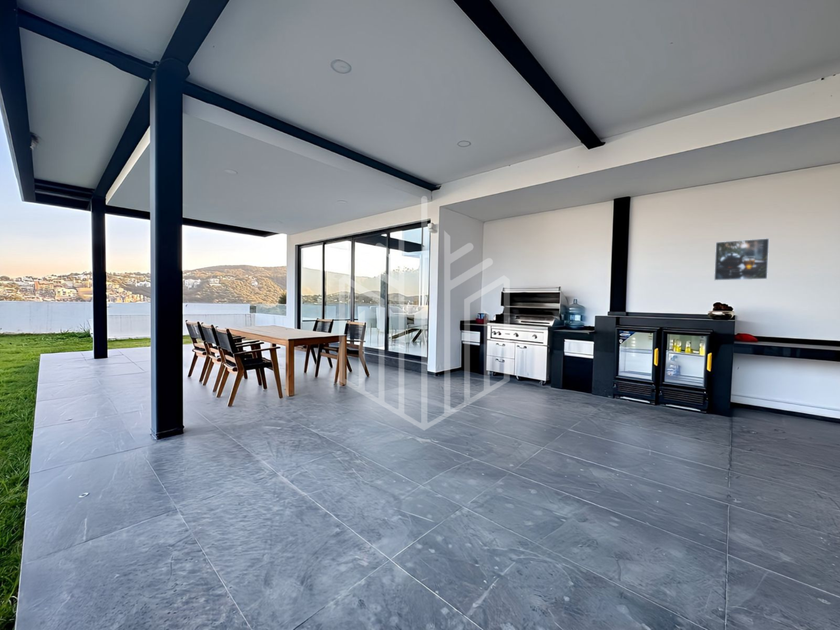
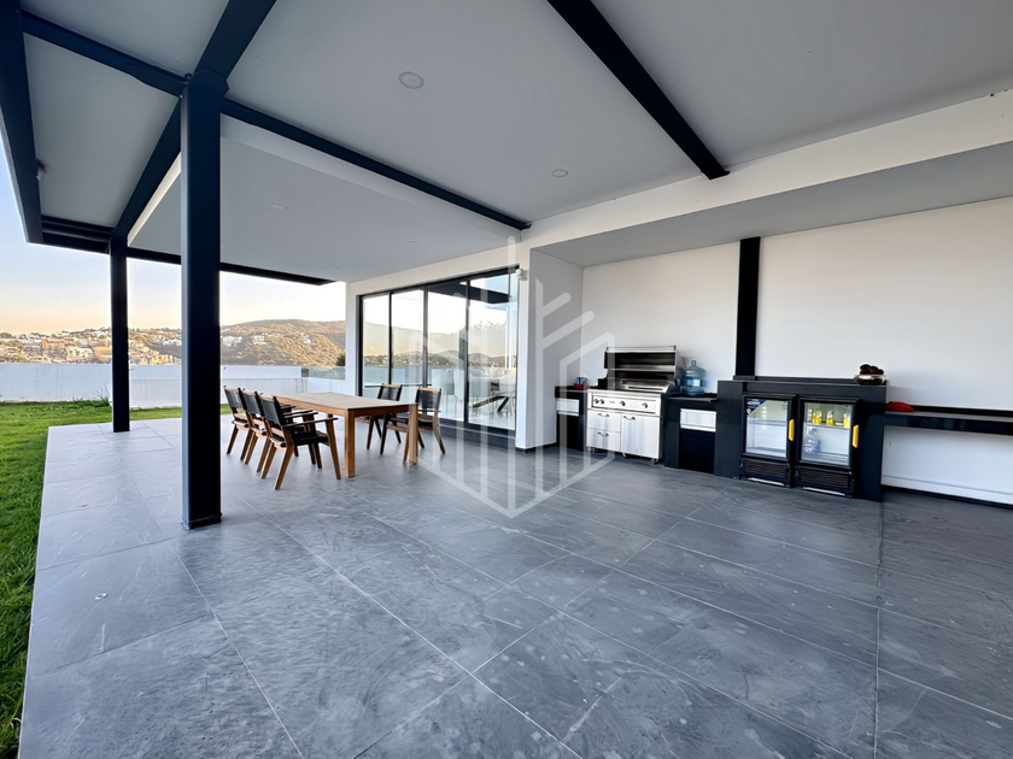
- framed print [713,237,770,281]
